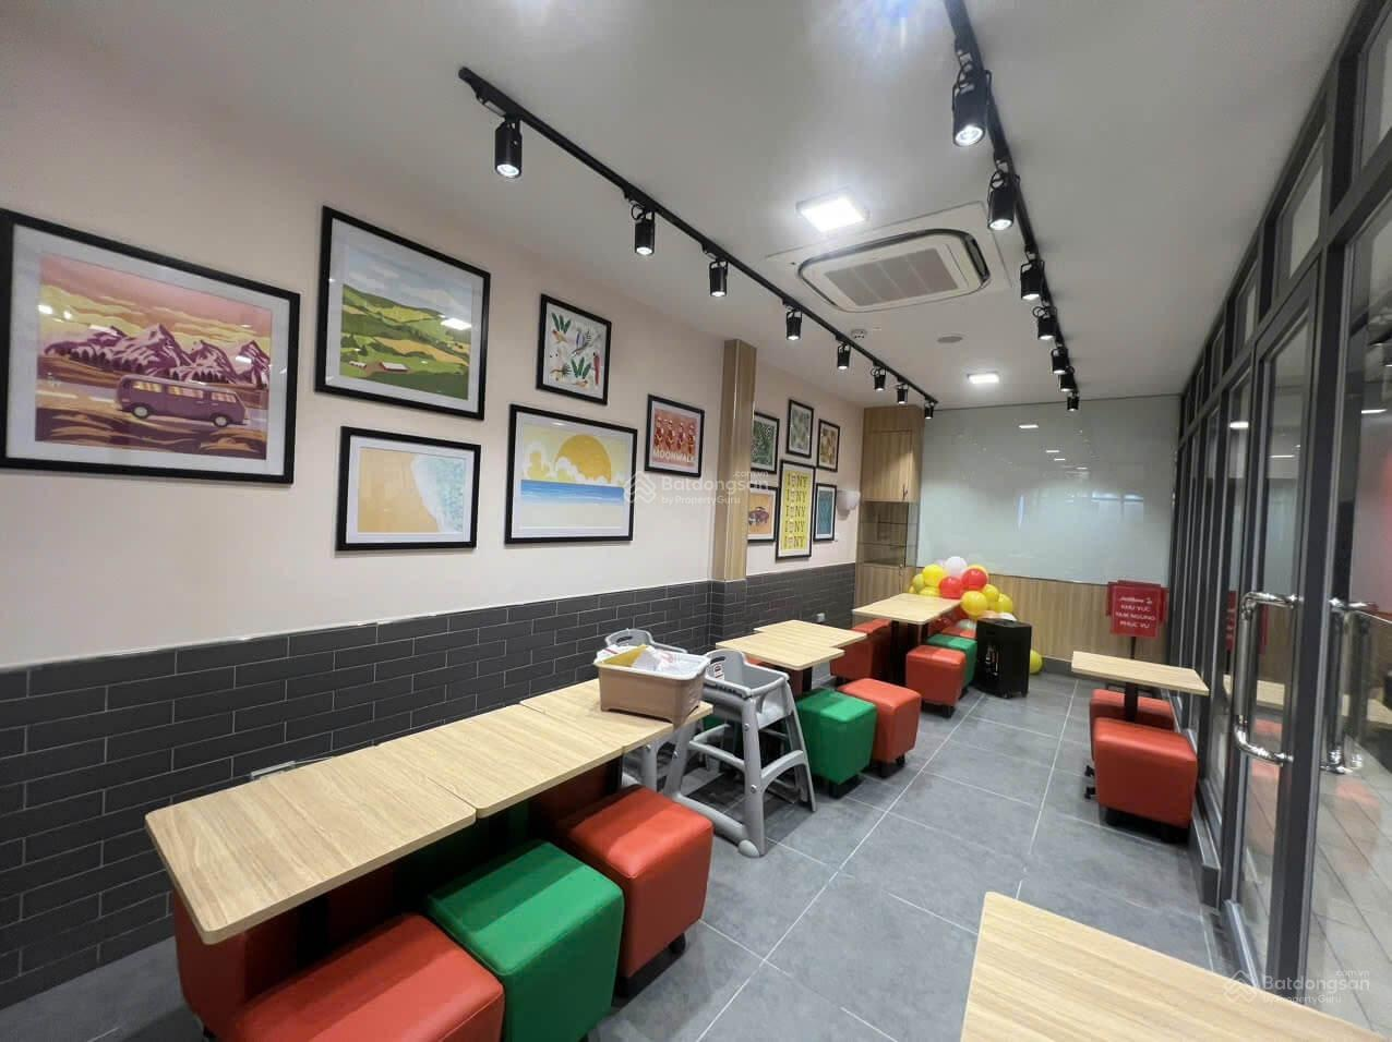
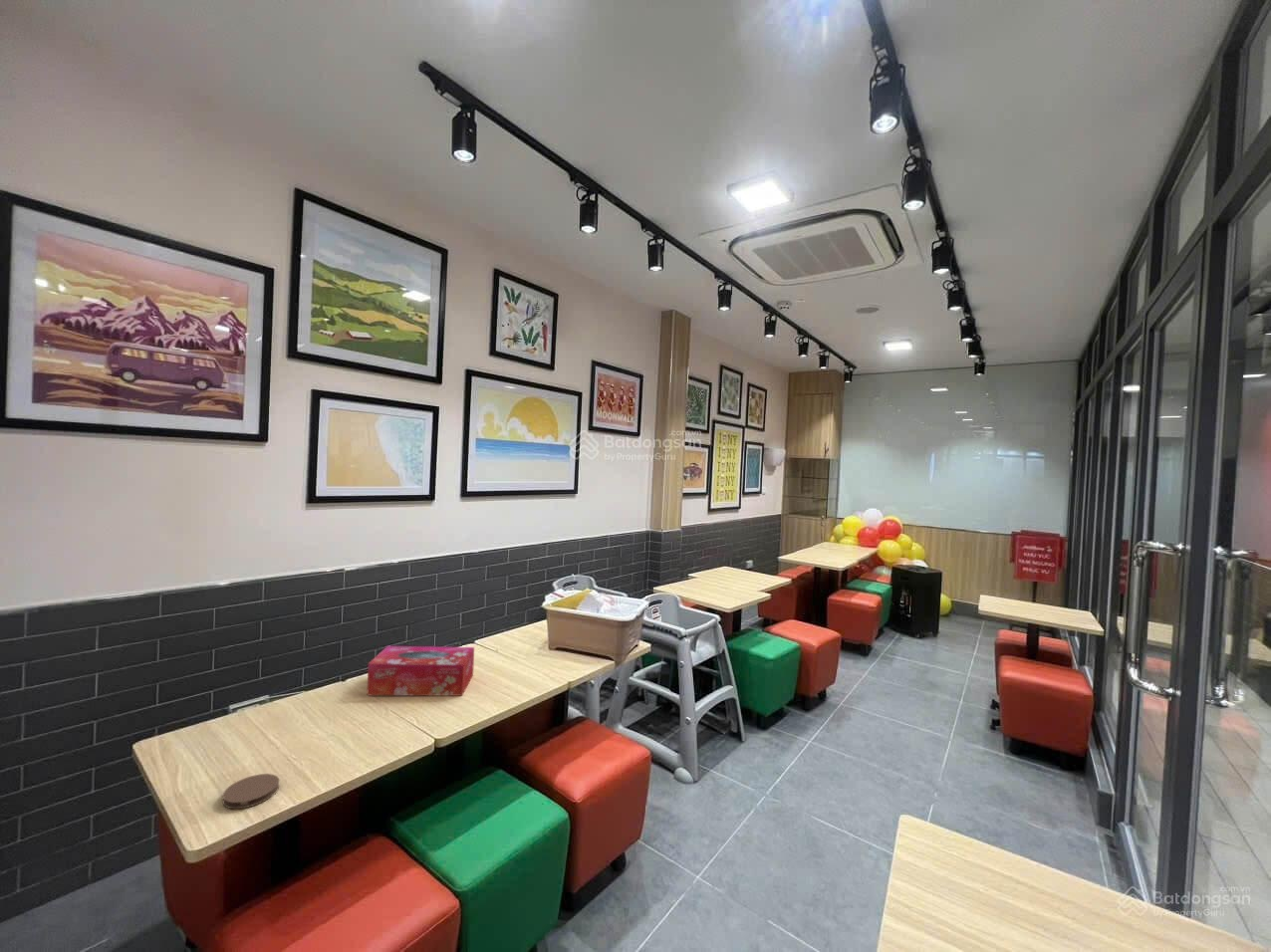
+ coaster [222,773,280,810]
+ tissue box [366,645,475,697]
